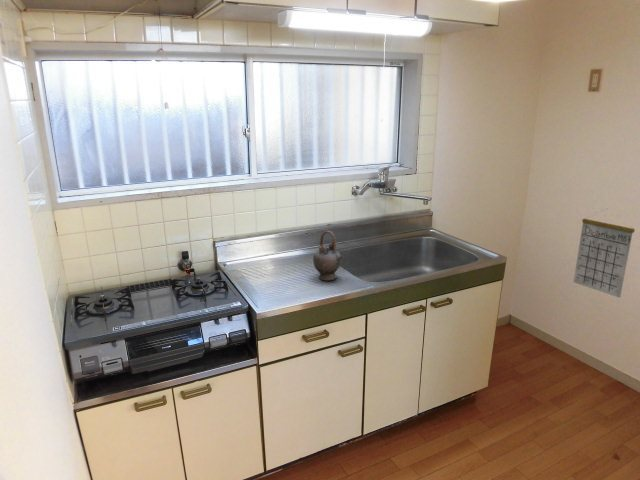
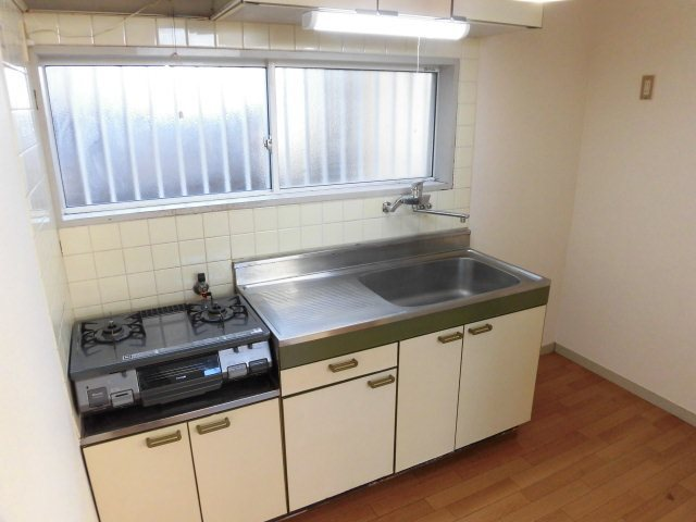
- calendar [573,208,636,299]
- teapot [312,230,345,281]
